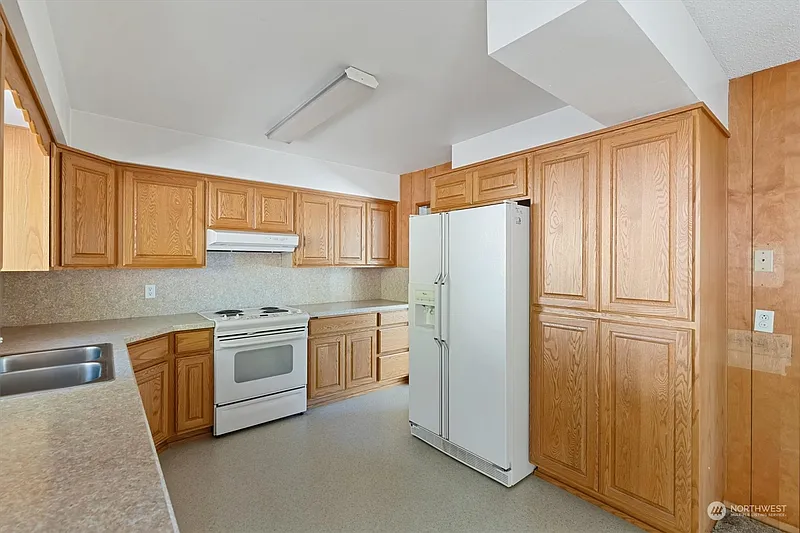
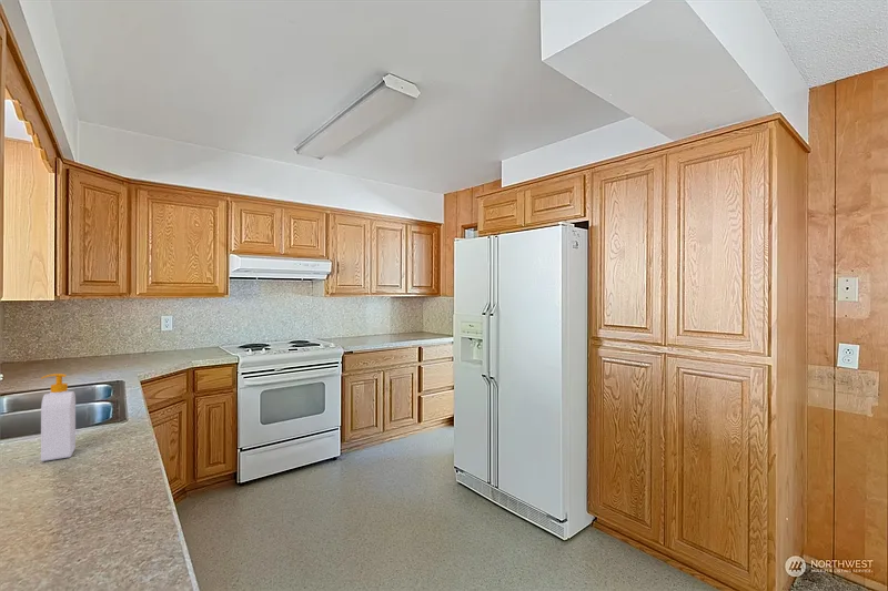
+ soap bottle [40,373,77,462]
